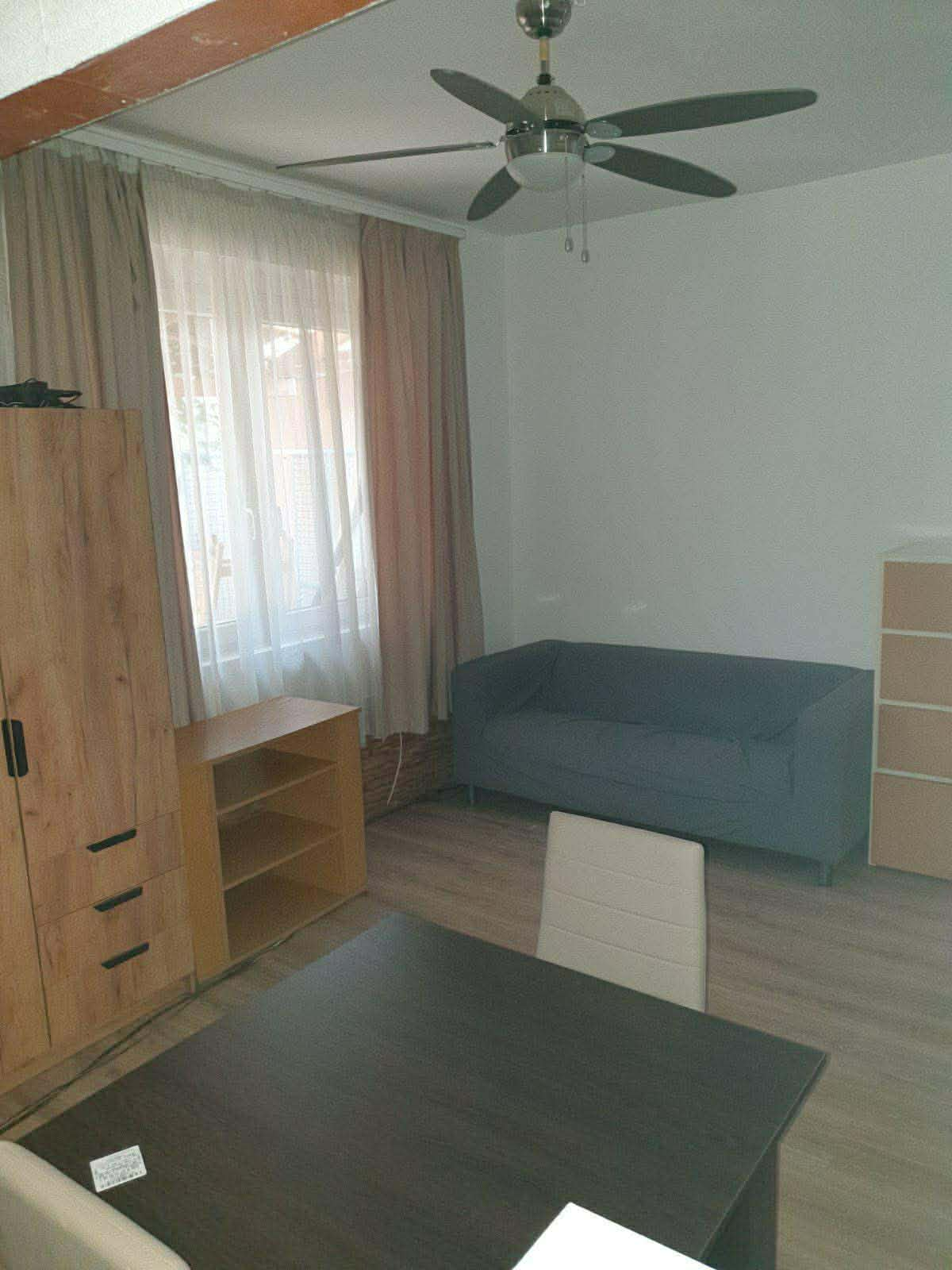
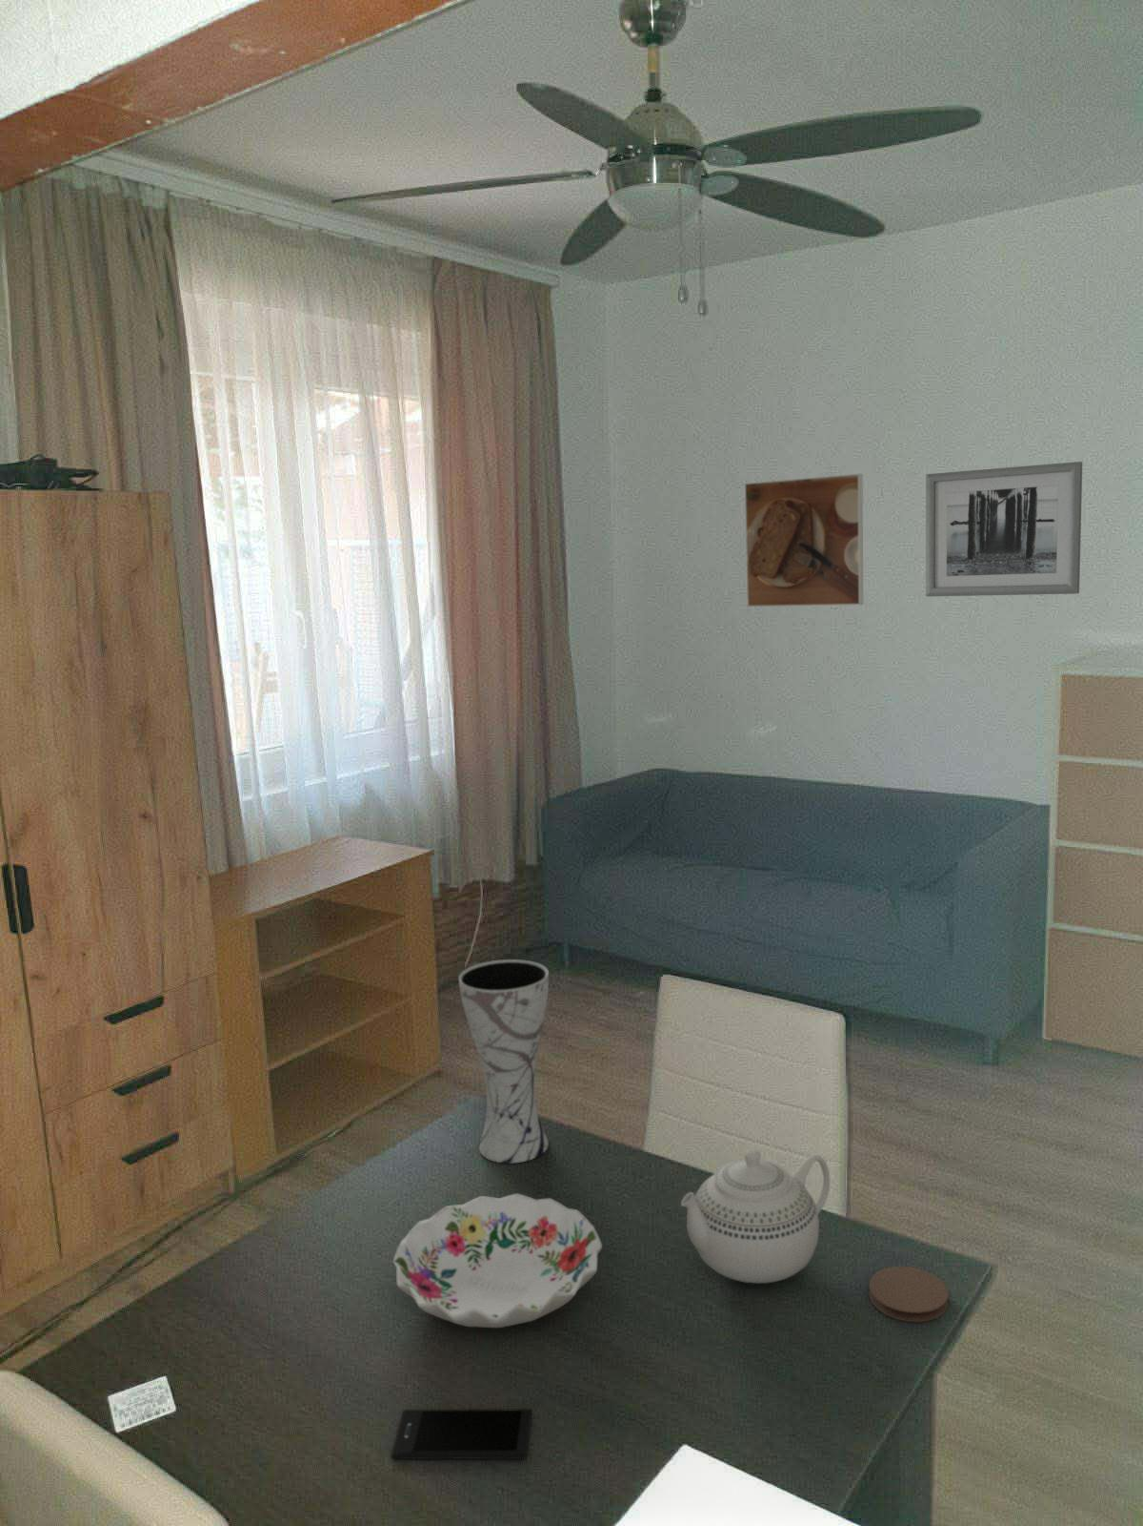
+ smartphone [390,1408,532,1460]
+ vase [459,959,550,1164]
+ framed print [744,473,864,608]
+ wall art [924,460,1083,597]
+ teapot [680,1149,831,1283]
+ decorative bowl [393,1192,603,1329]
+ coaster [868,1265,948,1323]
